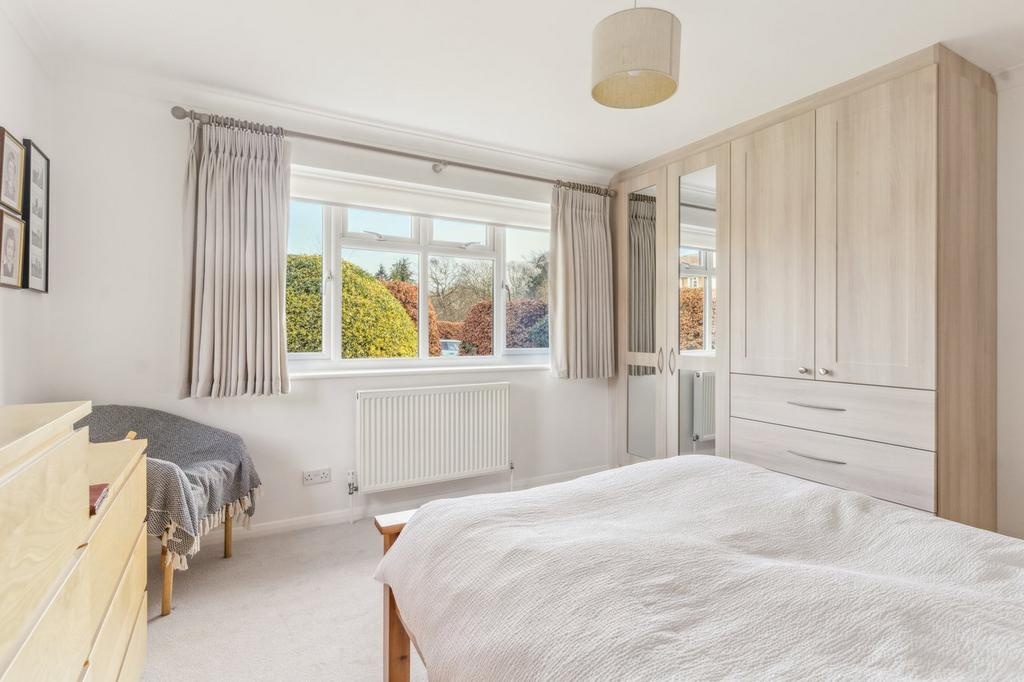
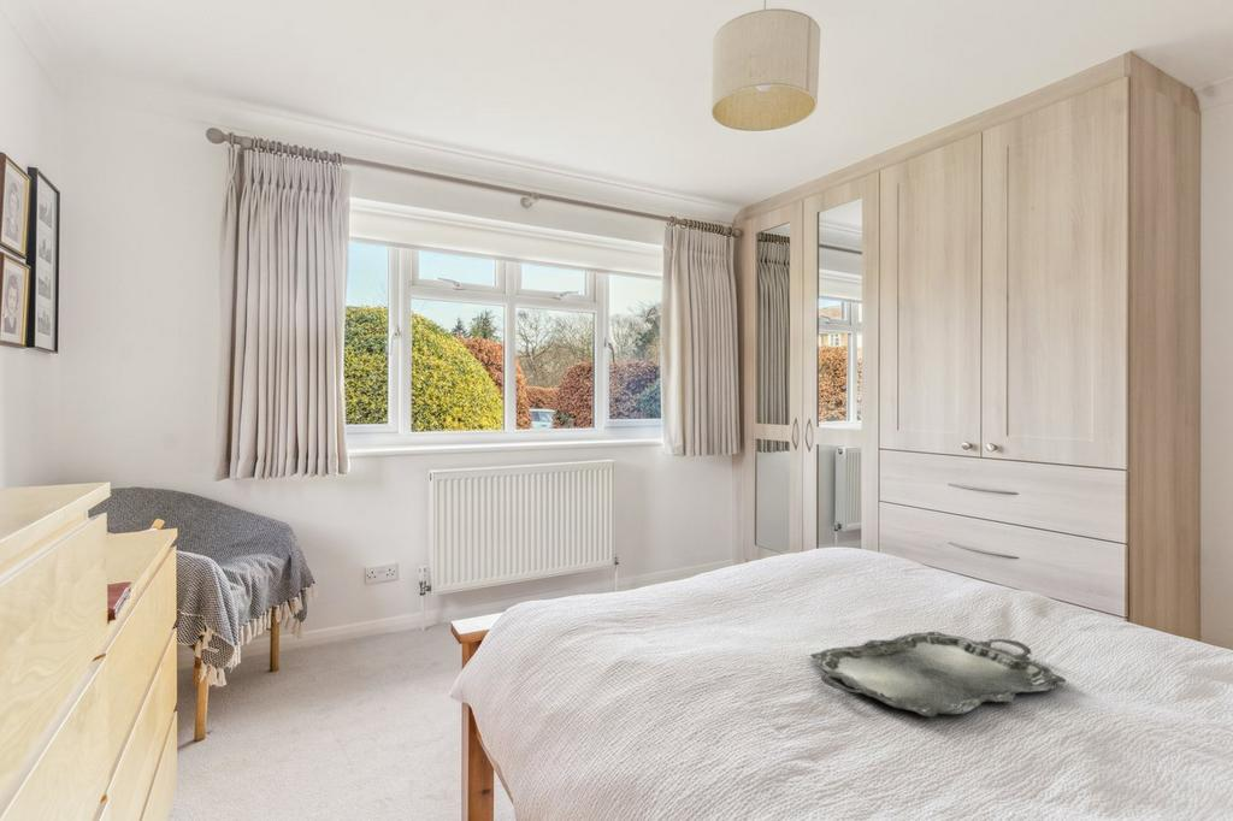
+ serving tray [809,631,1068,719]
